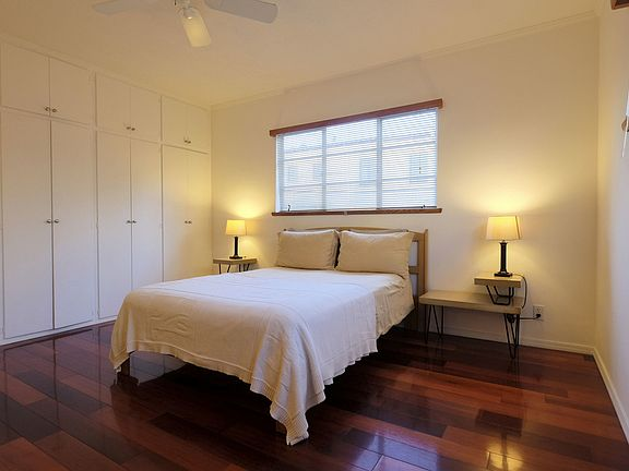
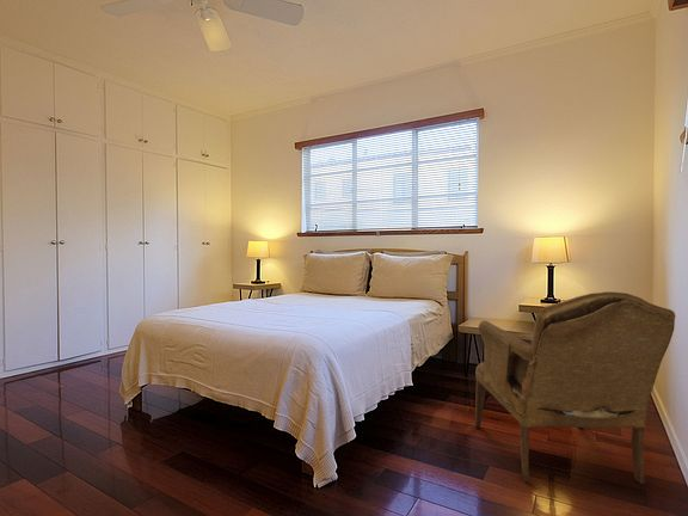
+ armchair [474,290,676,485]
